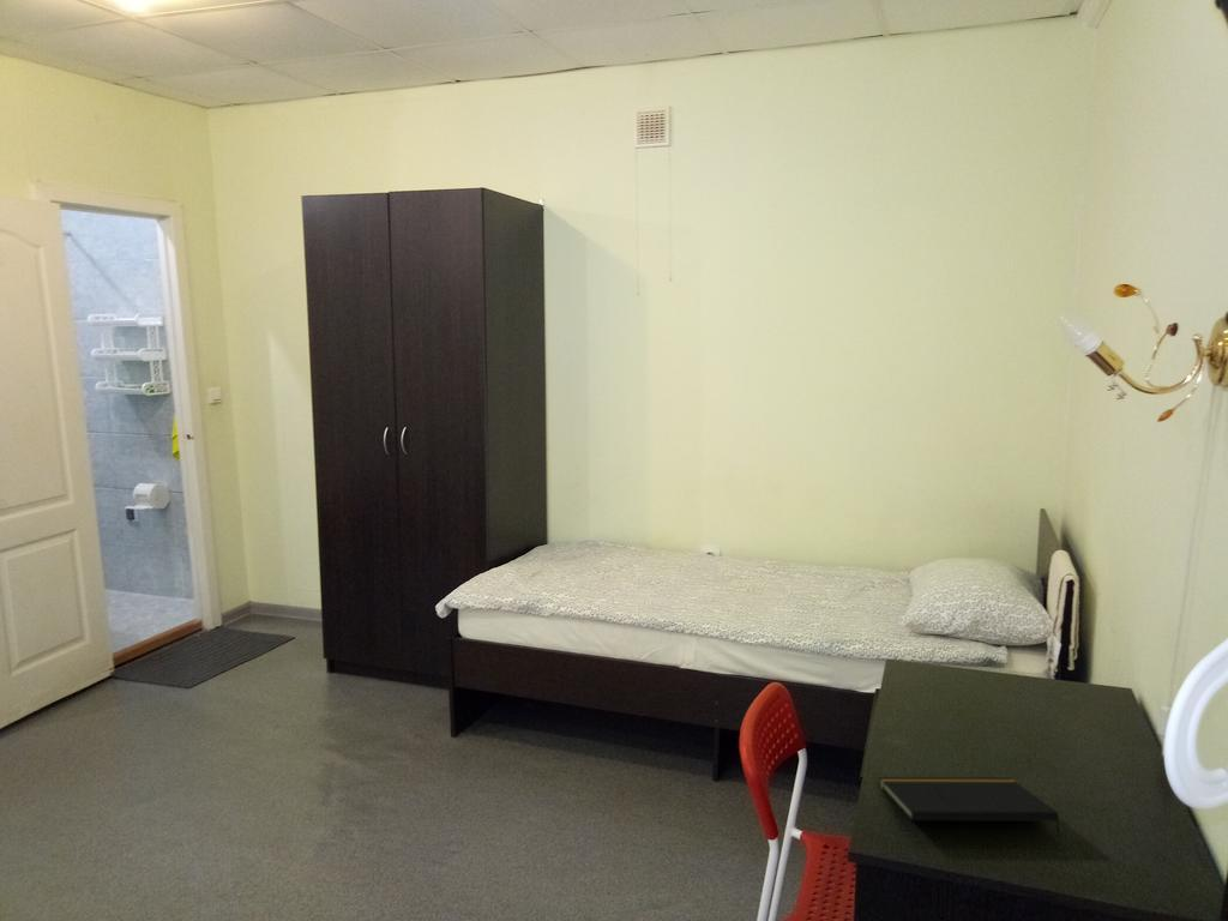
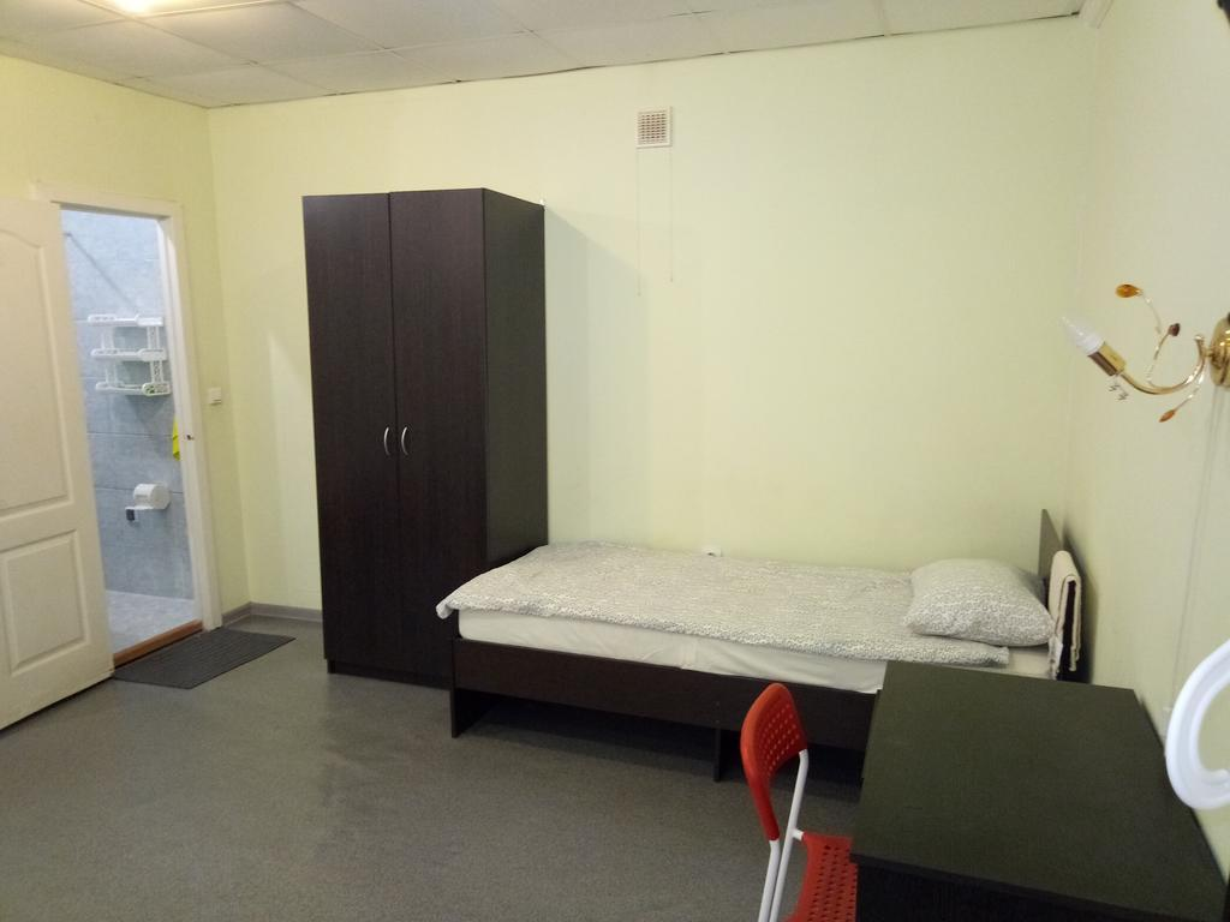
- notepad [878,776,1061,841]
